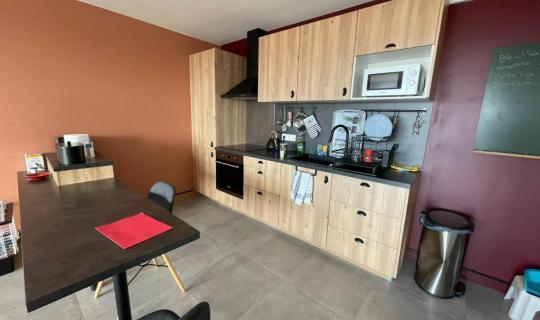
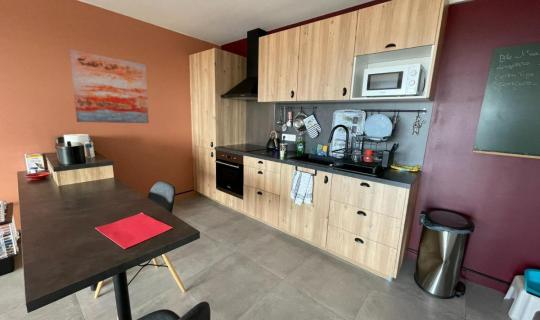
+ wall art [68,49,150,124]
